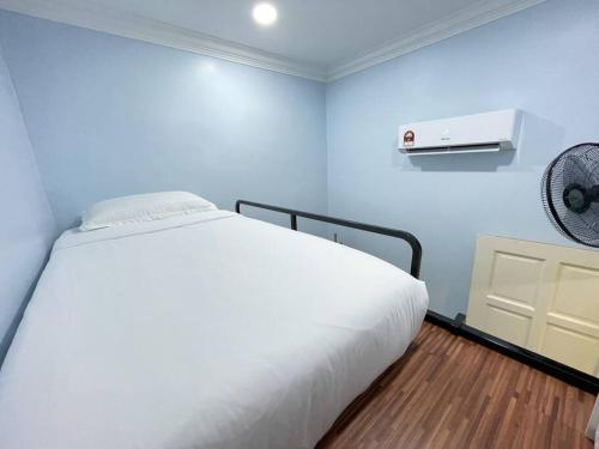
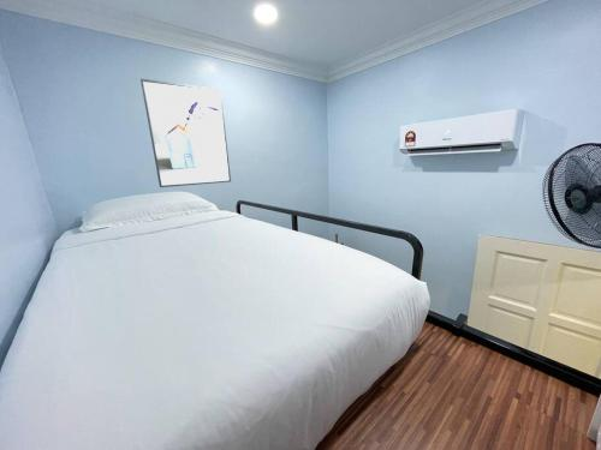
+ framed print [139,78,232,188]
